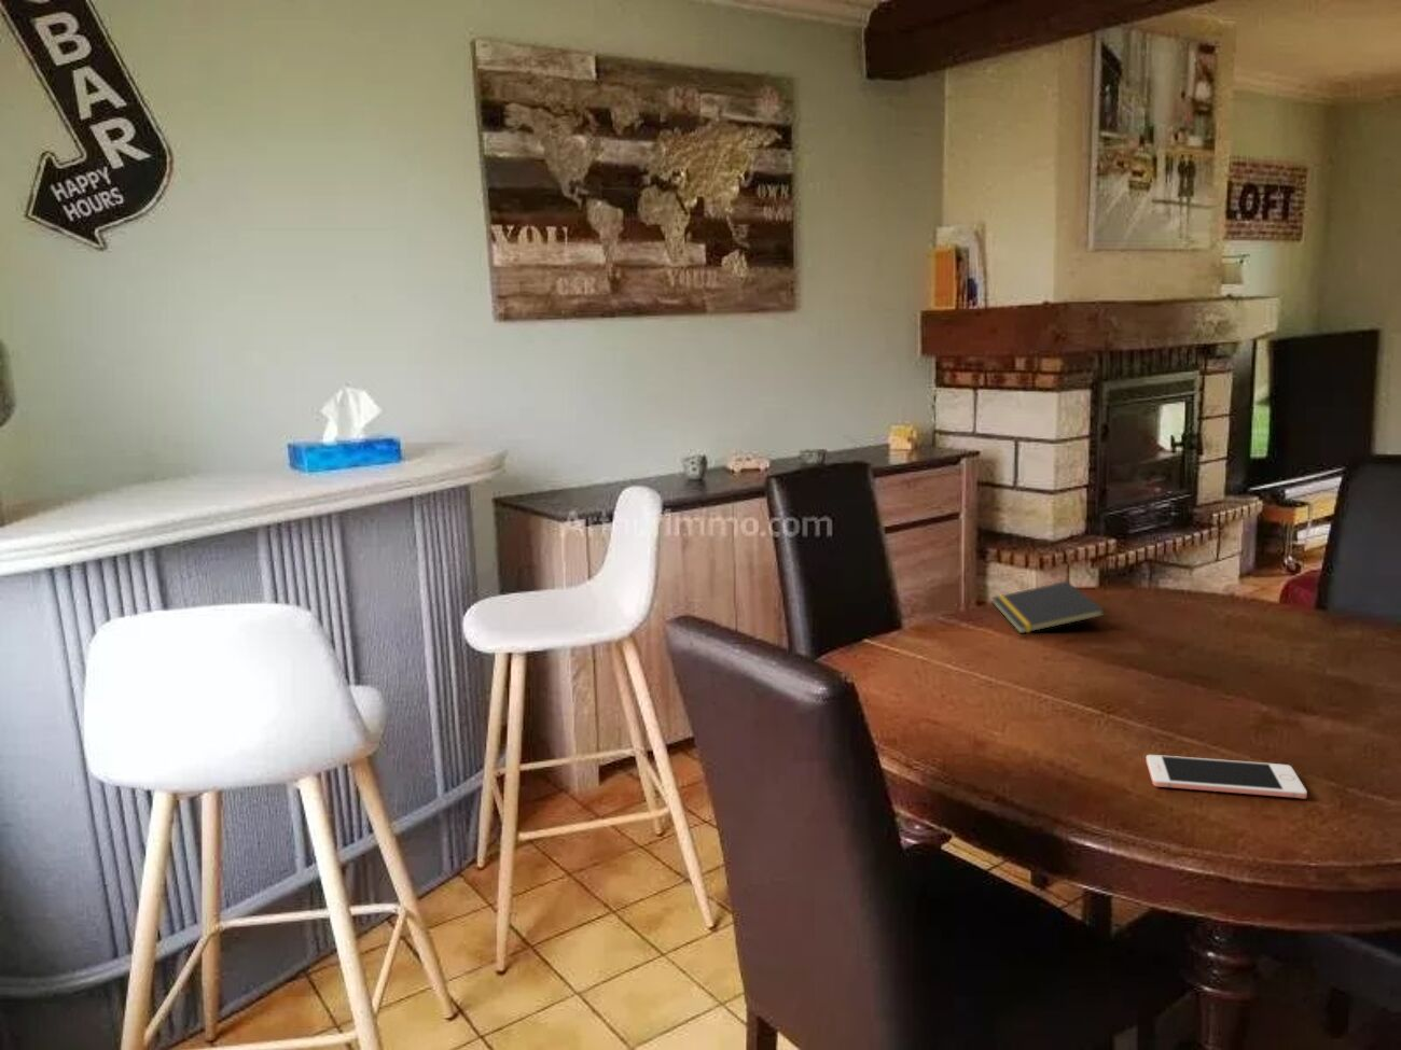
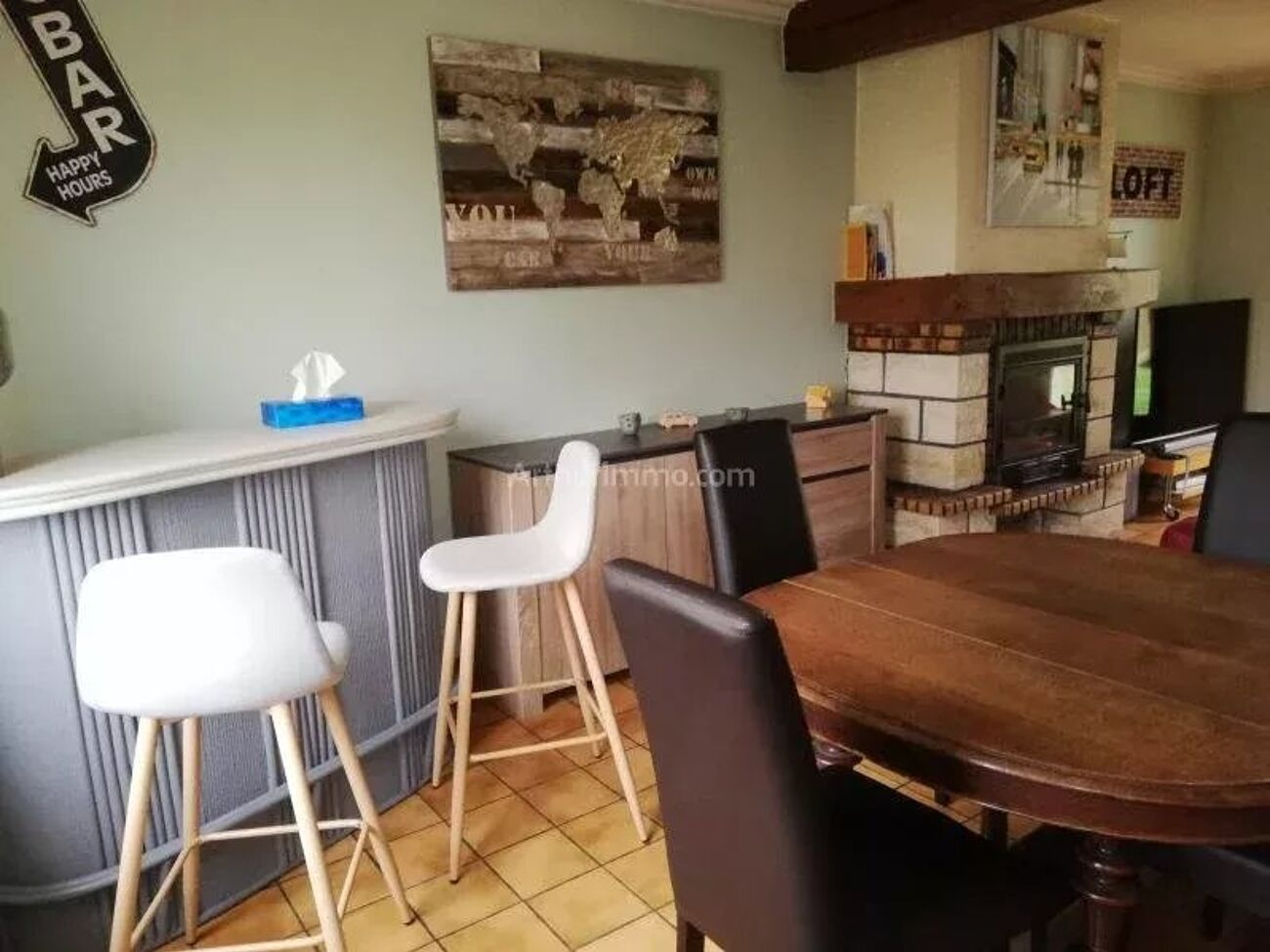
- cell phone [1145,753,1308,799]
- notepad [991,580,1105,634]
